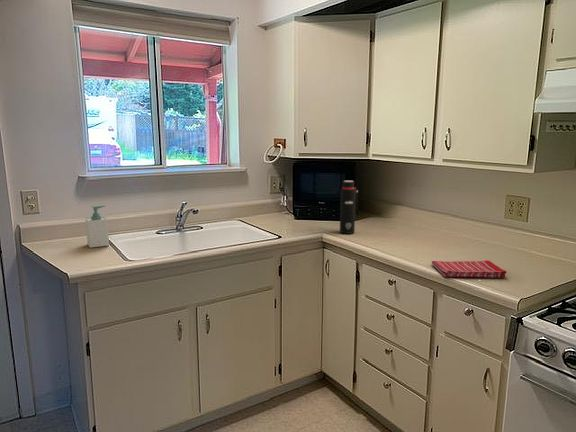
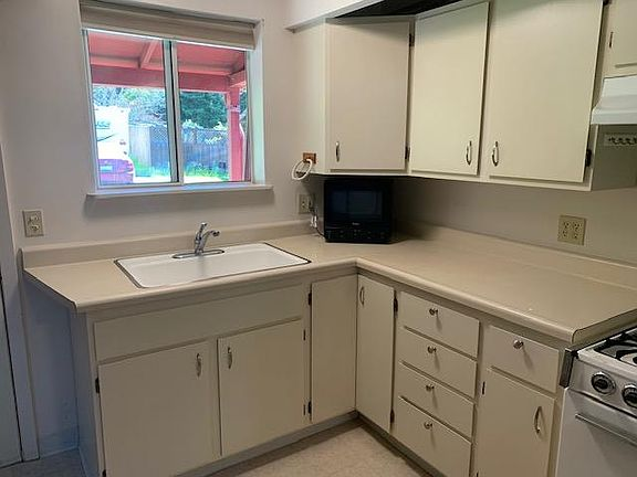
- water bottle [339,180,359,235]
- dish towel [431,259,507,279]
- soap bottle [85,205,110,249]
